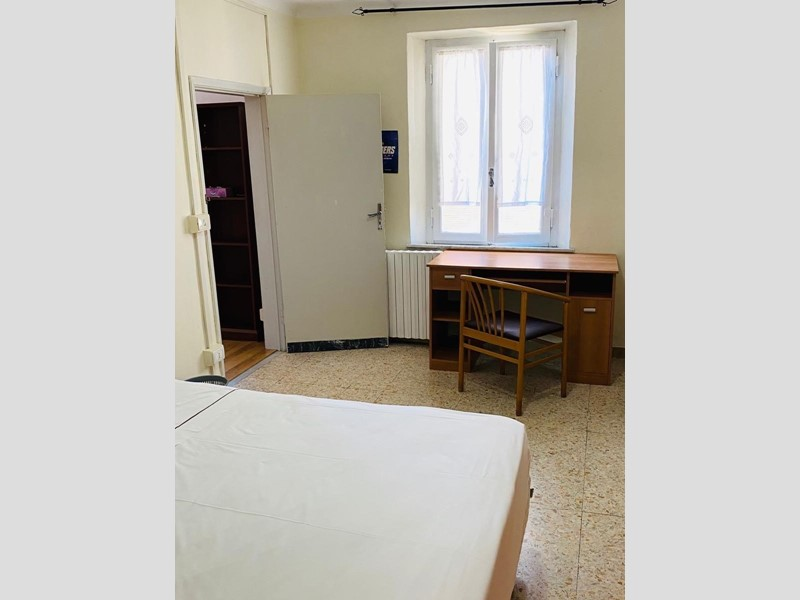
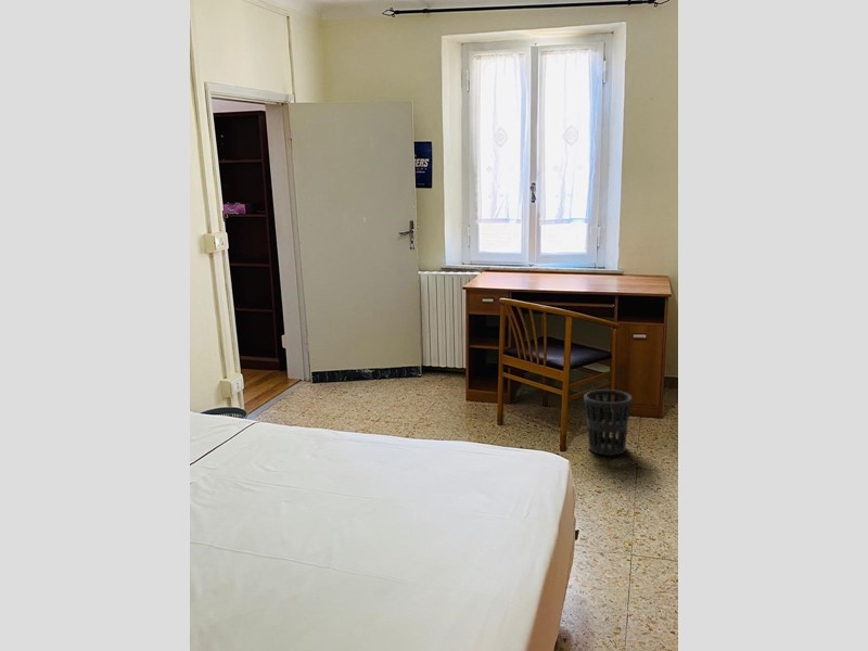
+ wastebasket [583,388,633,457]
